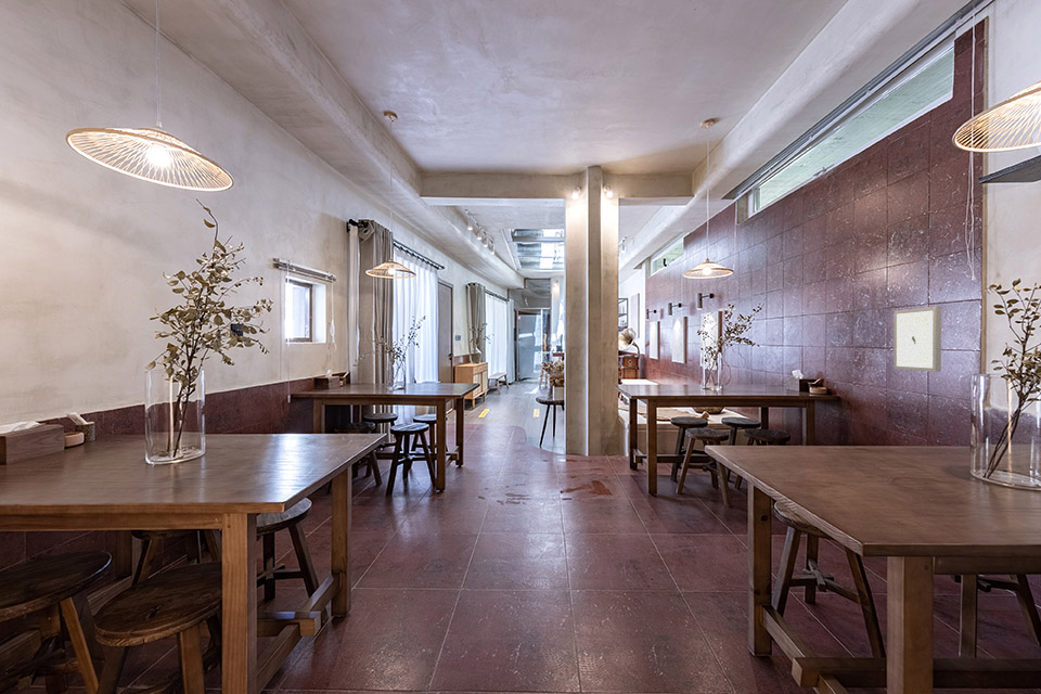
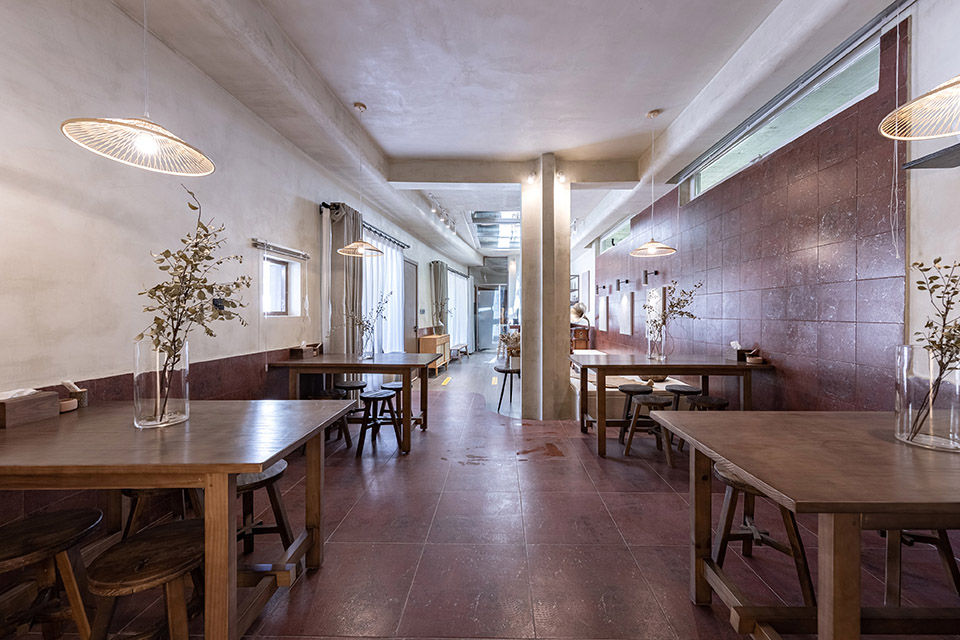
- wall art [892,306,942,373]
